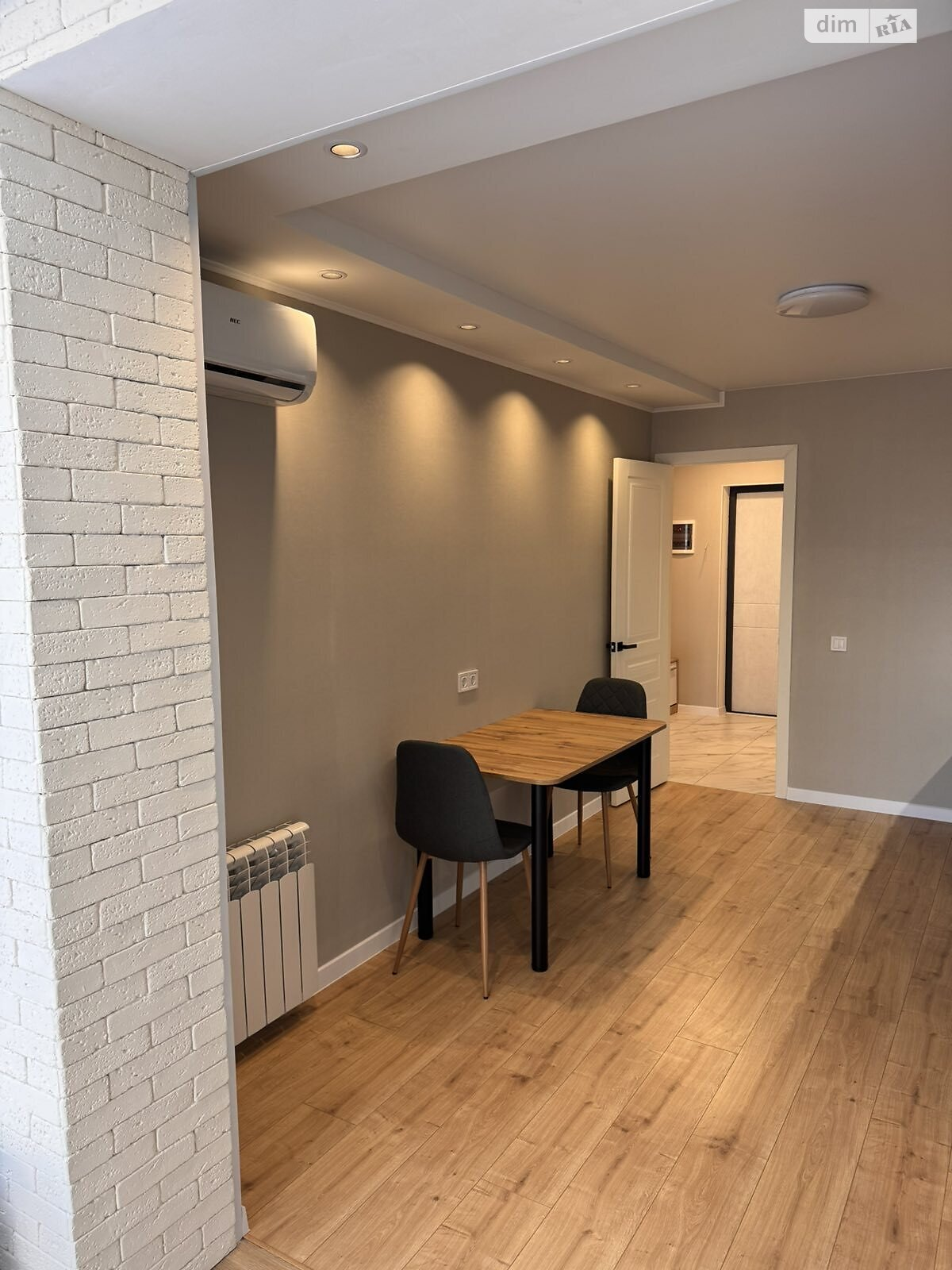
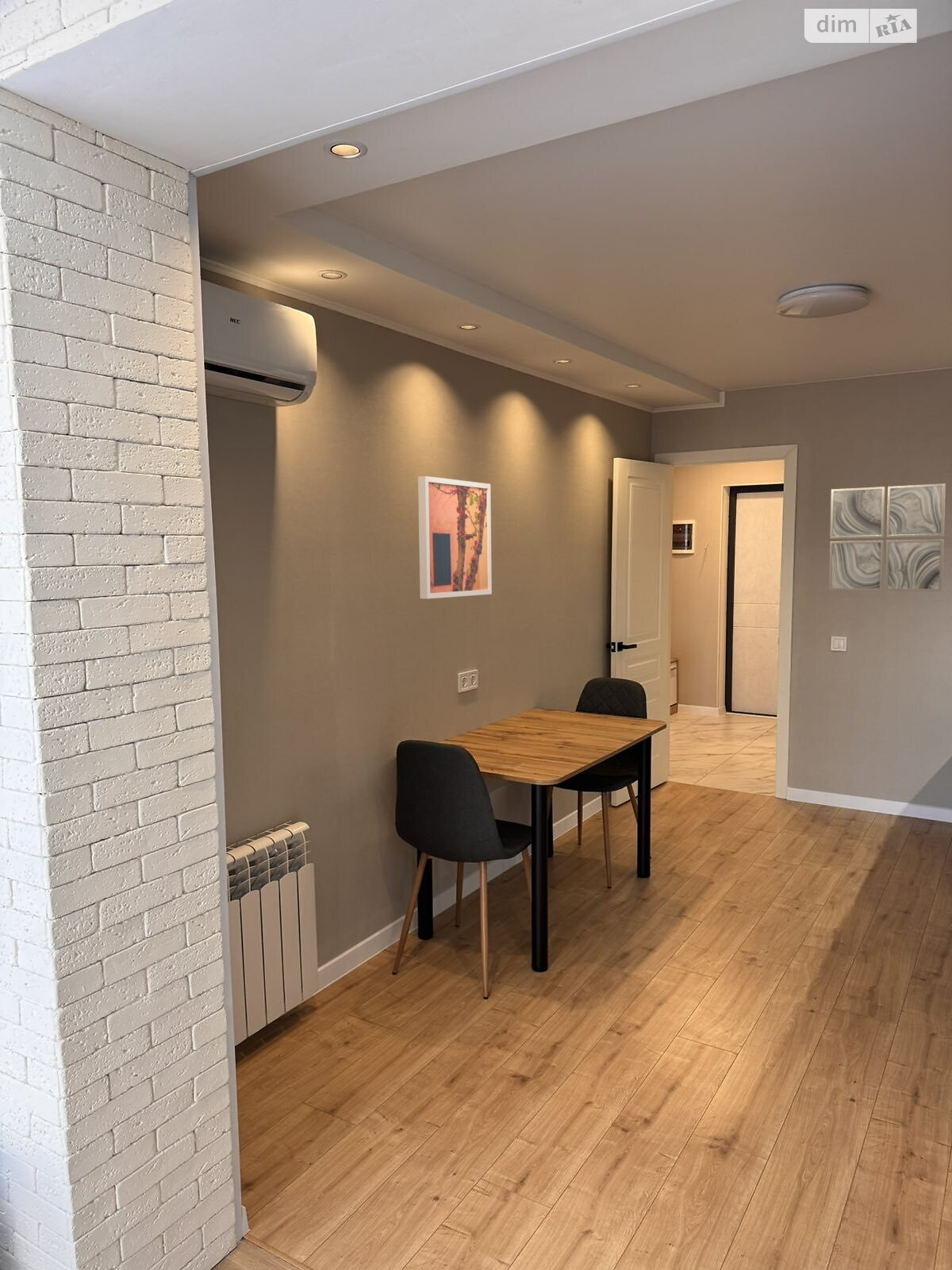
+ wall art [828,483,946,592]
+ wall art [417,475,493,599]
